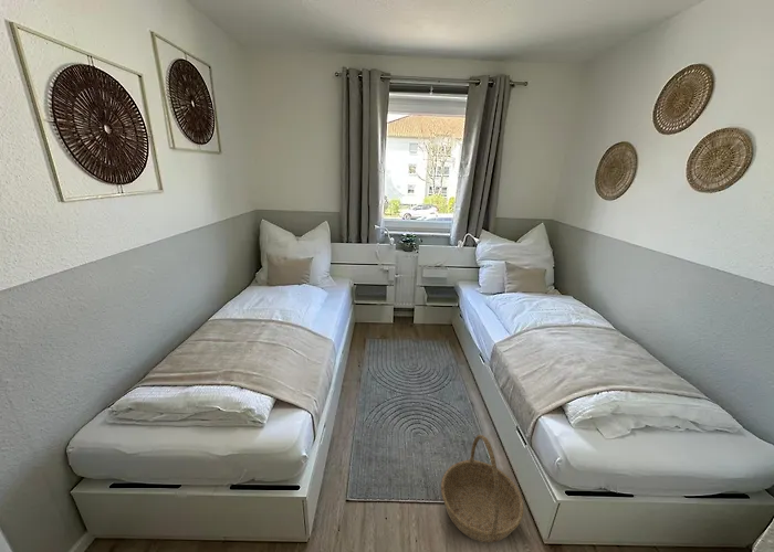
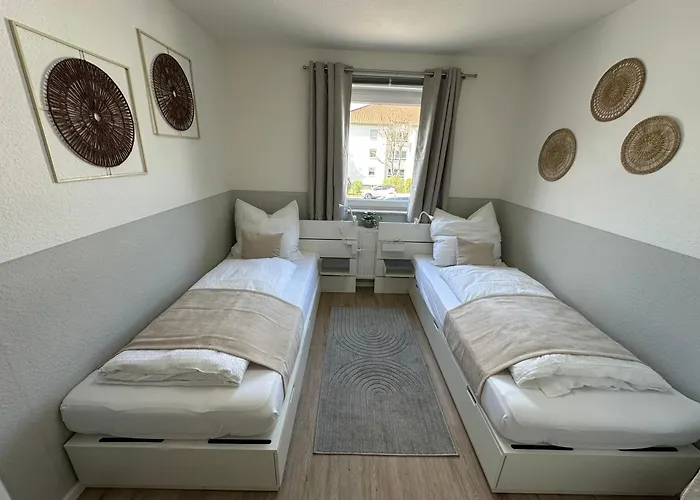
- basket [440,434,524,543]
